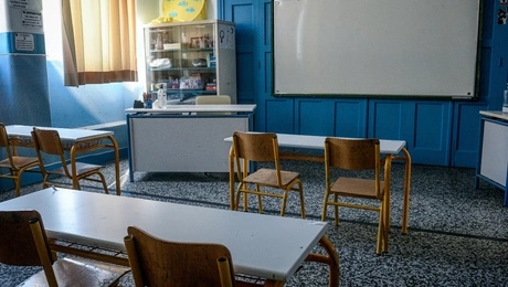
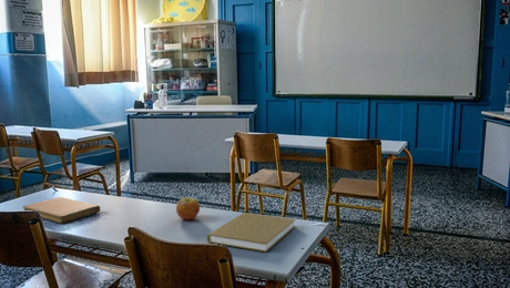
+ apple [175,196,201,222]
+ book [206,212,296,253]
+ notebook [21,196,101,225]
